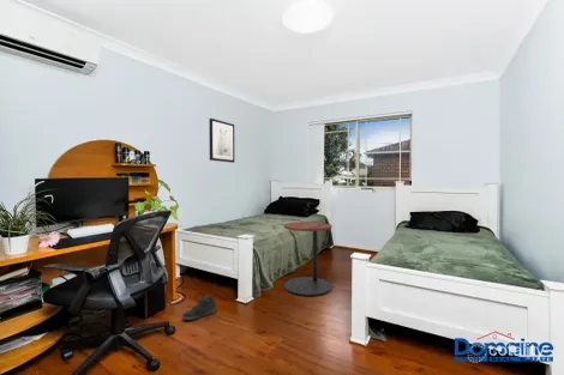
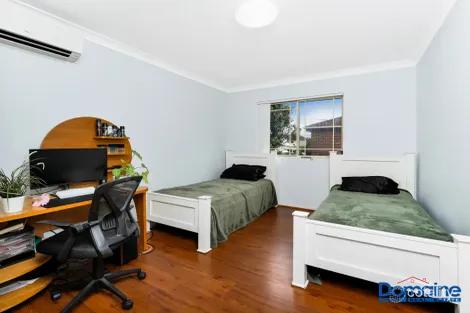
- sneaker [181,294,218,321]
- side table [283,220,334,297]
- wall art [208,117,235,164]
